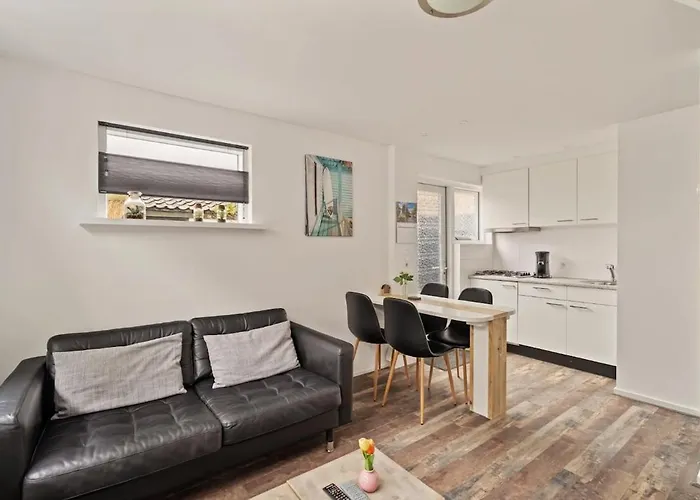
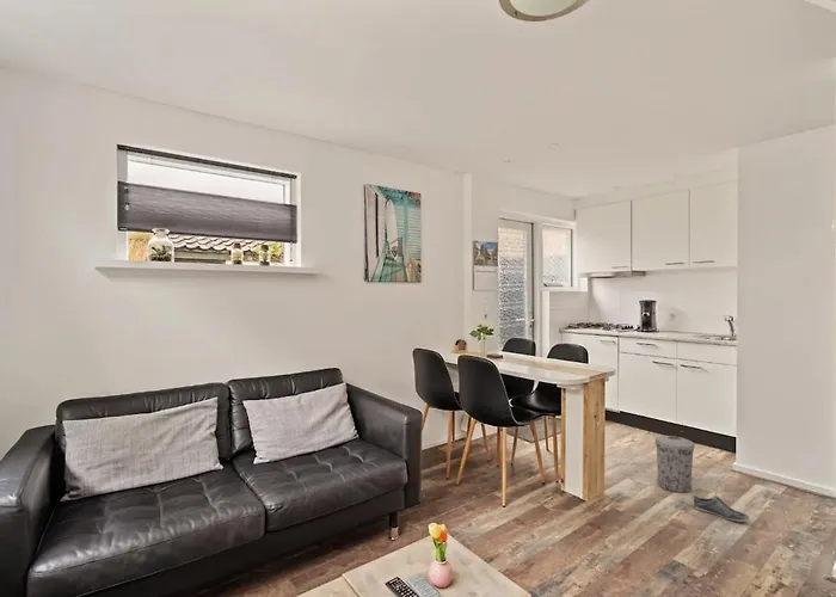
+ shoe [693,494,750,523]
+ trash can [654,435,695,494]
